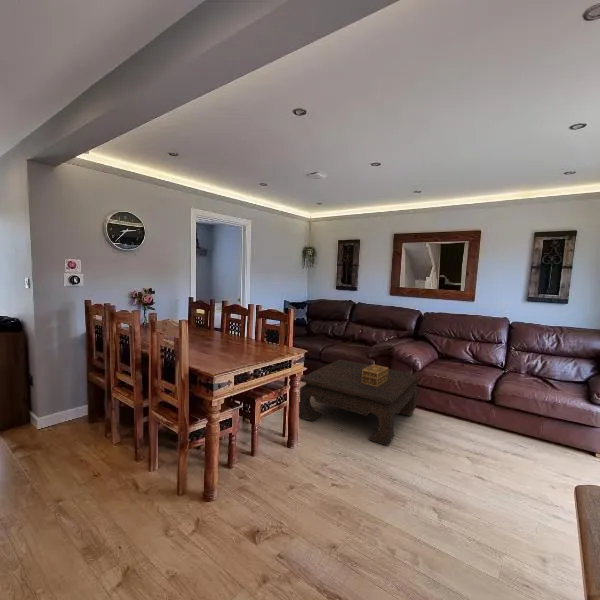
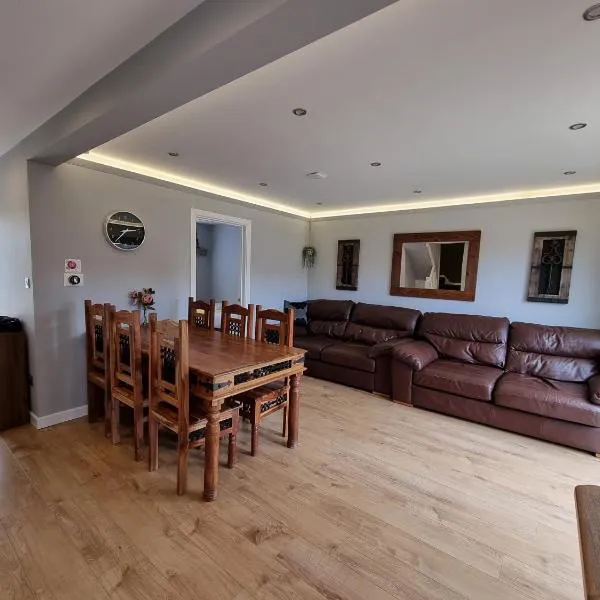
- decorative box [362,363,389,387]
- coffee table [298,358,419,446]
